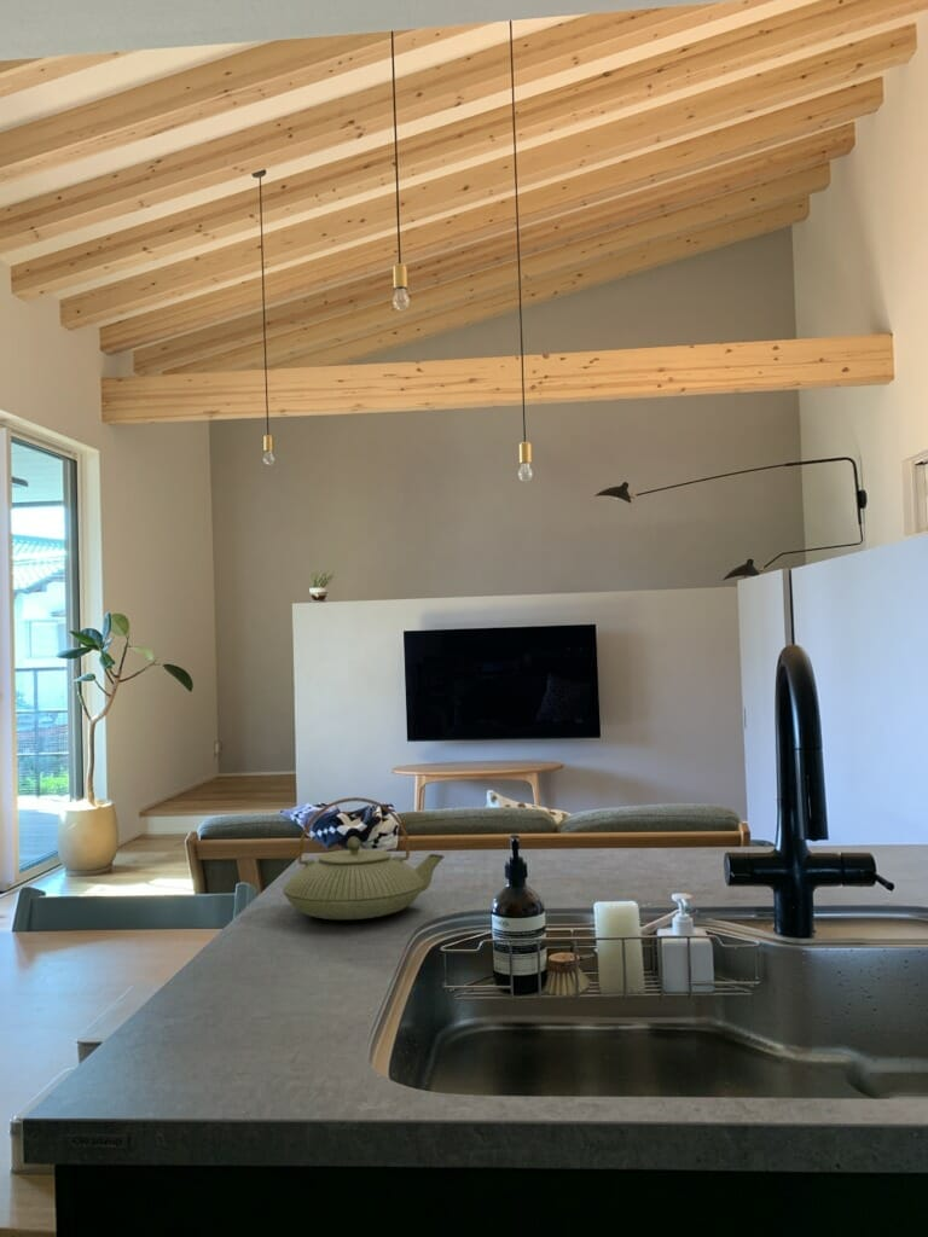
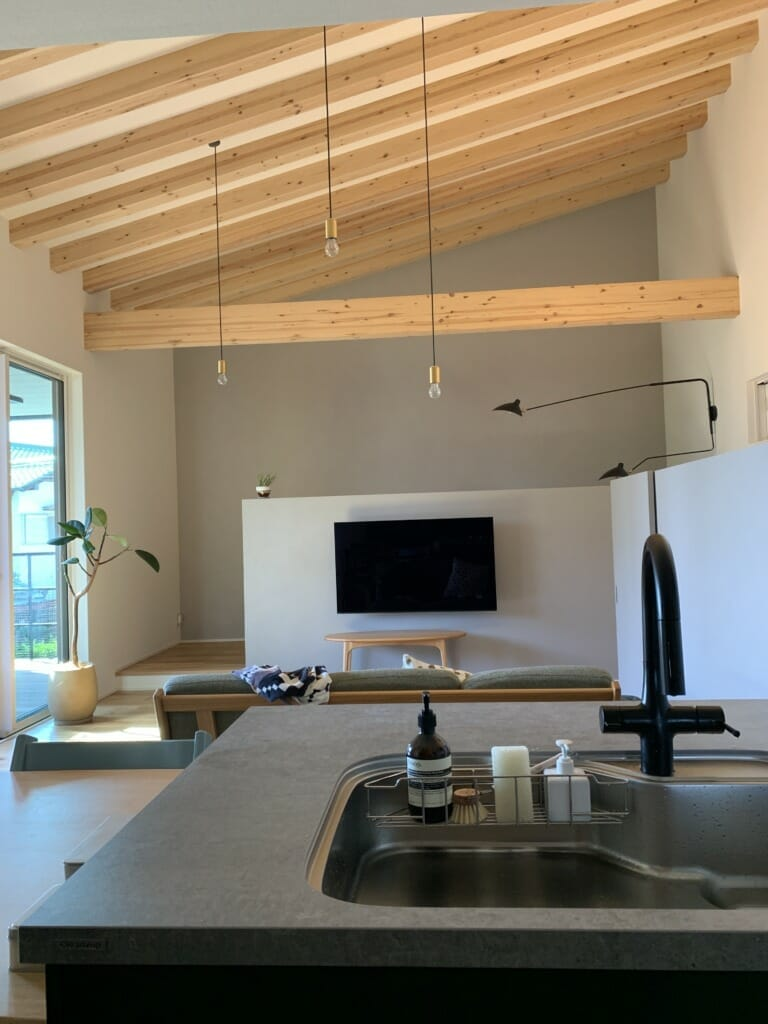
- teapot [282,796,446,921]
